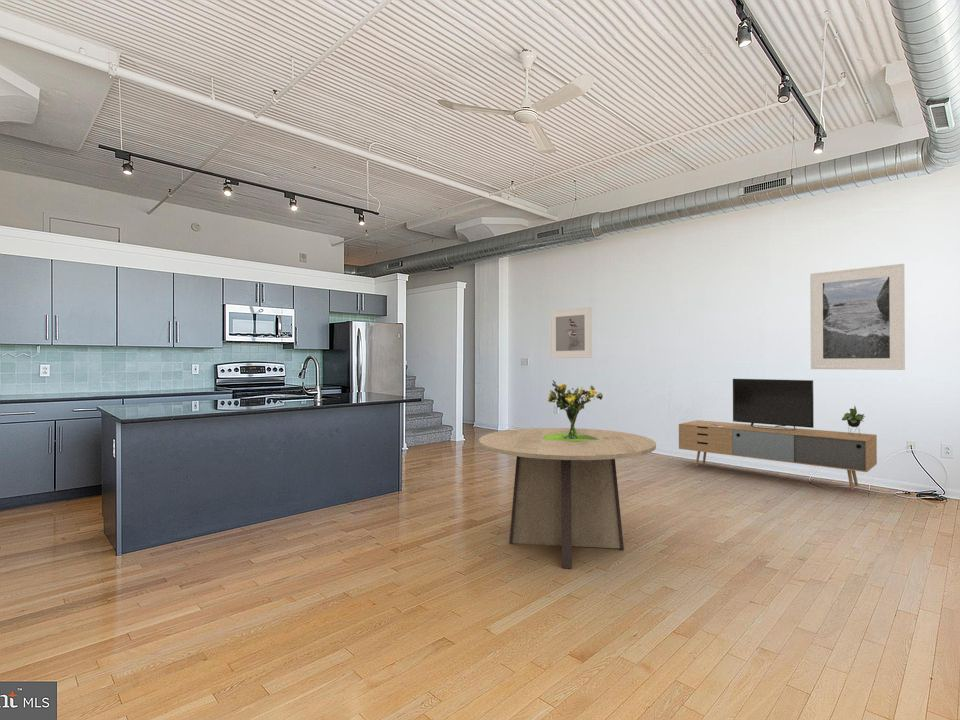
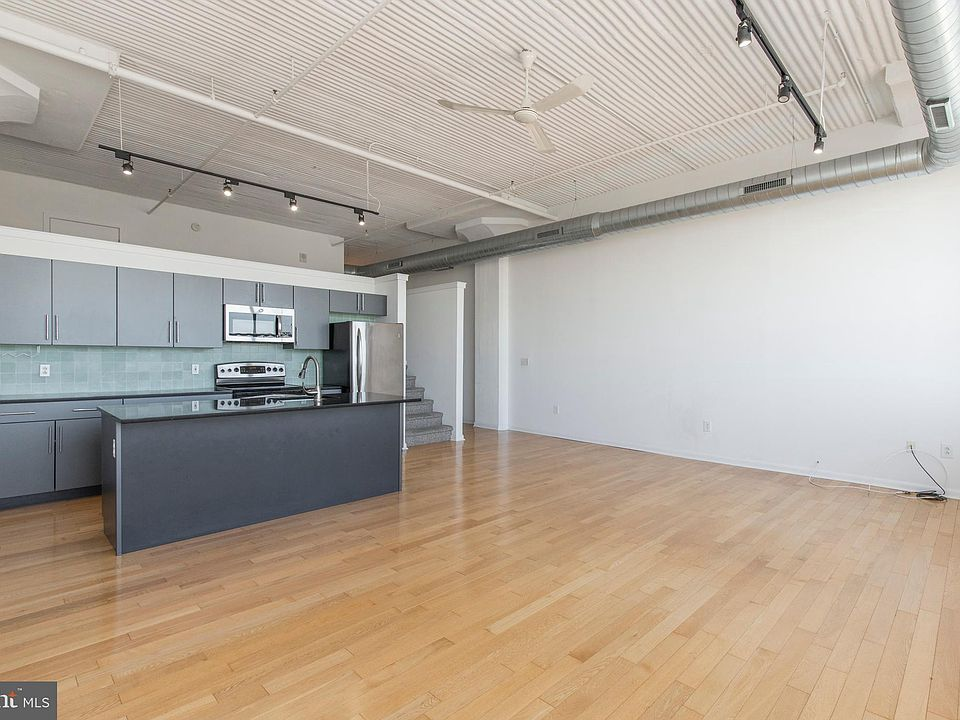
- dining table [478,427,657,569]
- media console [678,378,878,491]
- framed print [549,306,592,359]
- bouquet [542,380,608,442]
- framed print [809,263,906,371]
